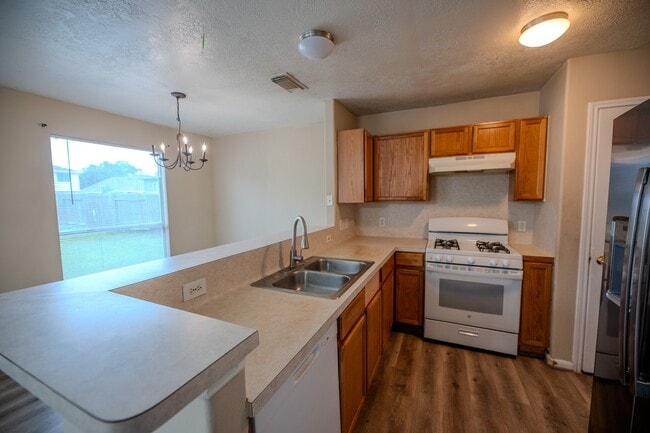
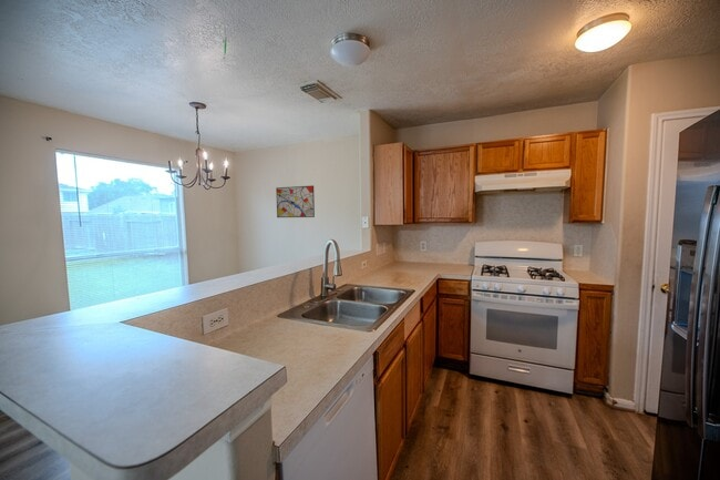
+ wall art [275,185,316,218]
